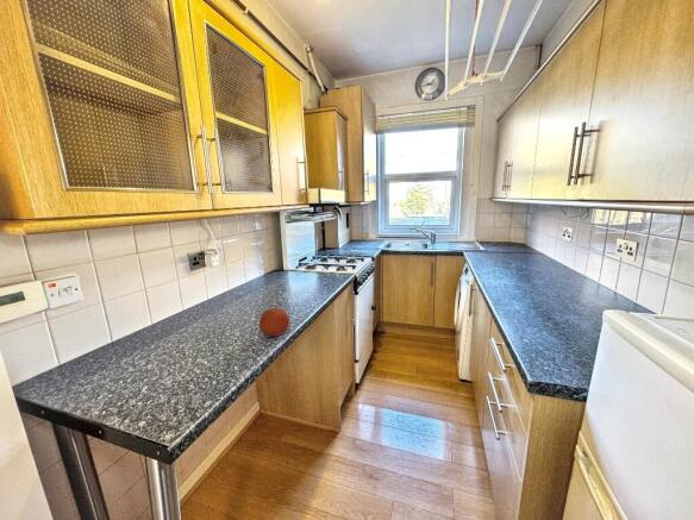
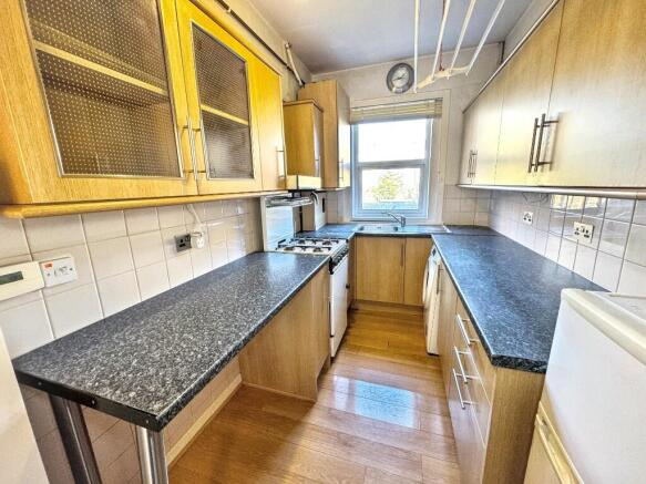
- fruit [258,307,290,337]
